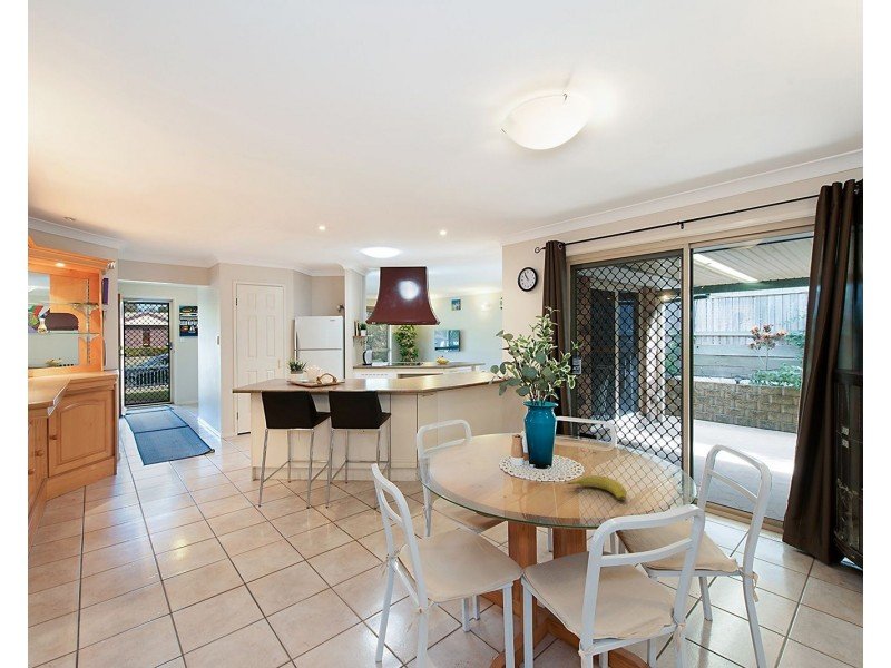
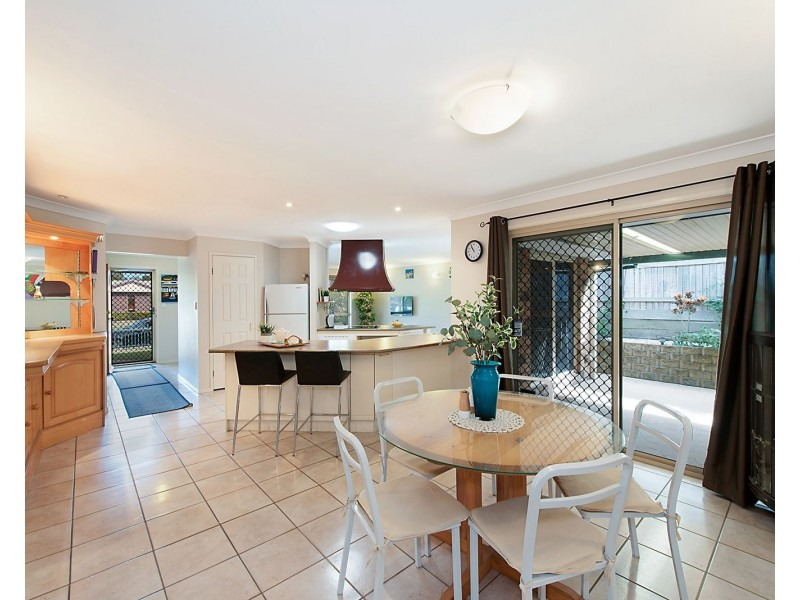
- fruit [566,474,627,501]
